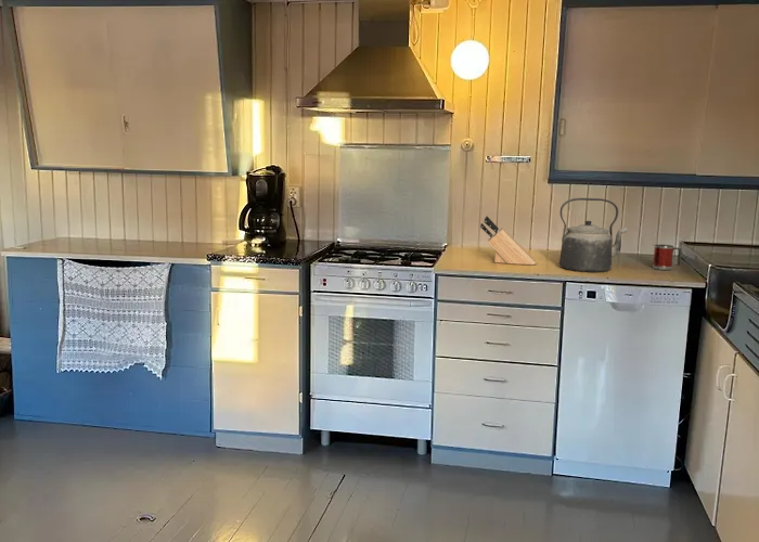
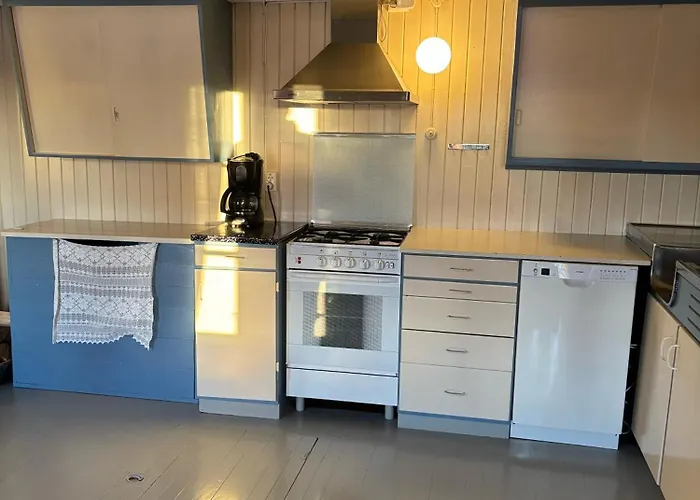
- knife block [479,216,537,266]
- mug [652,244,682,271]
- kettle [558,197,628,273]
